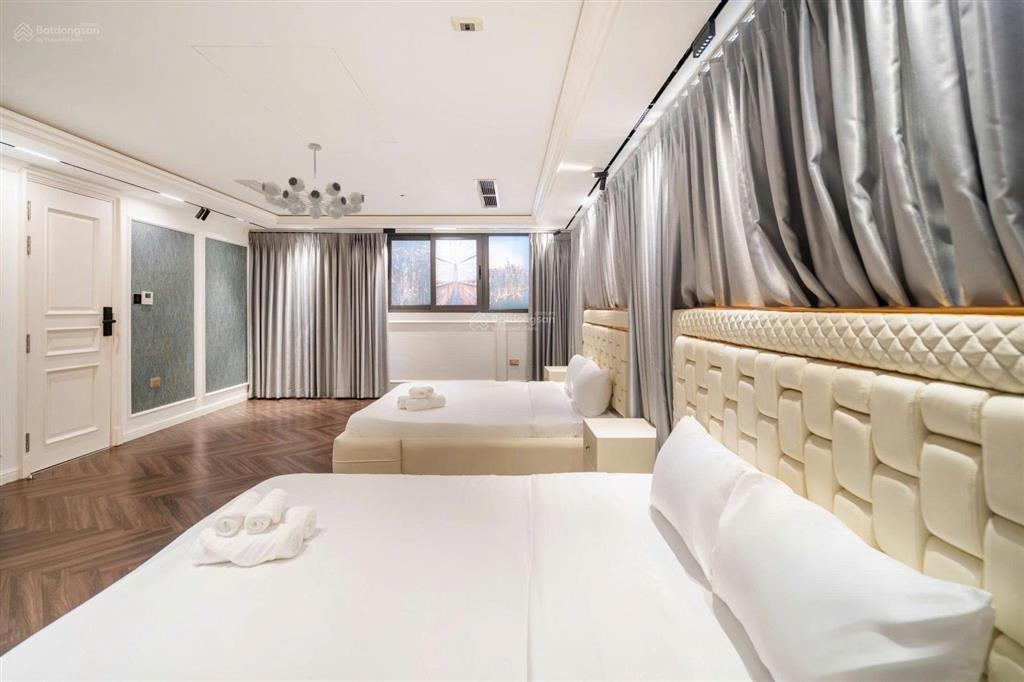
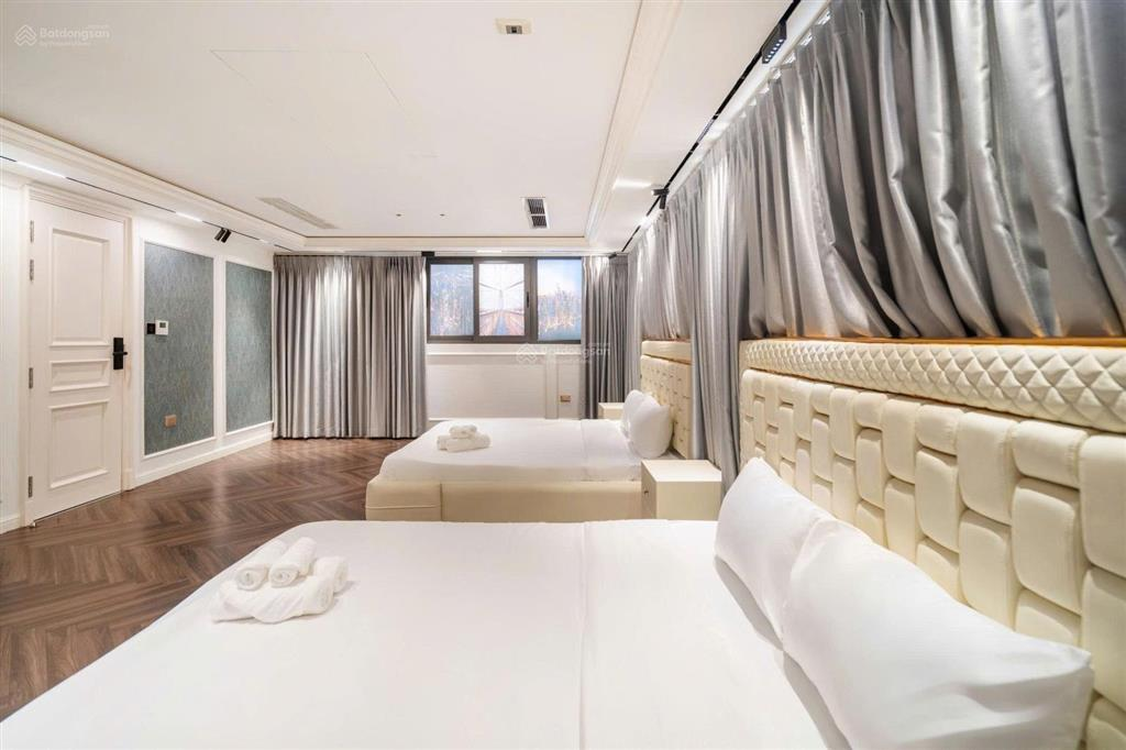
- chandelier [261,142,365,220]
